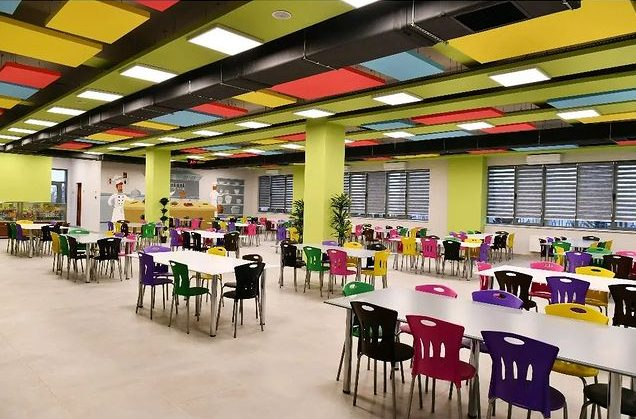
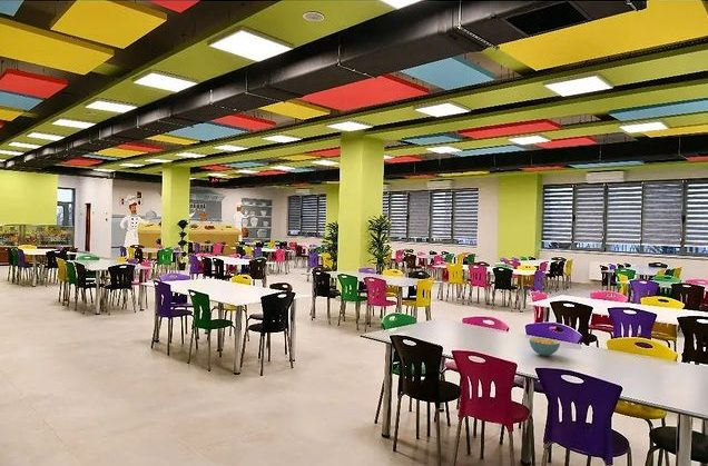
+ cereal bowl [528,337,561,357]
